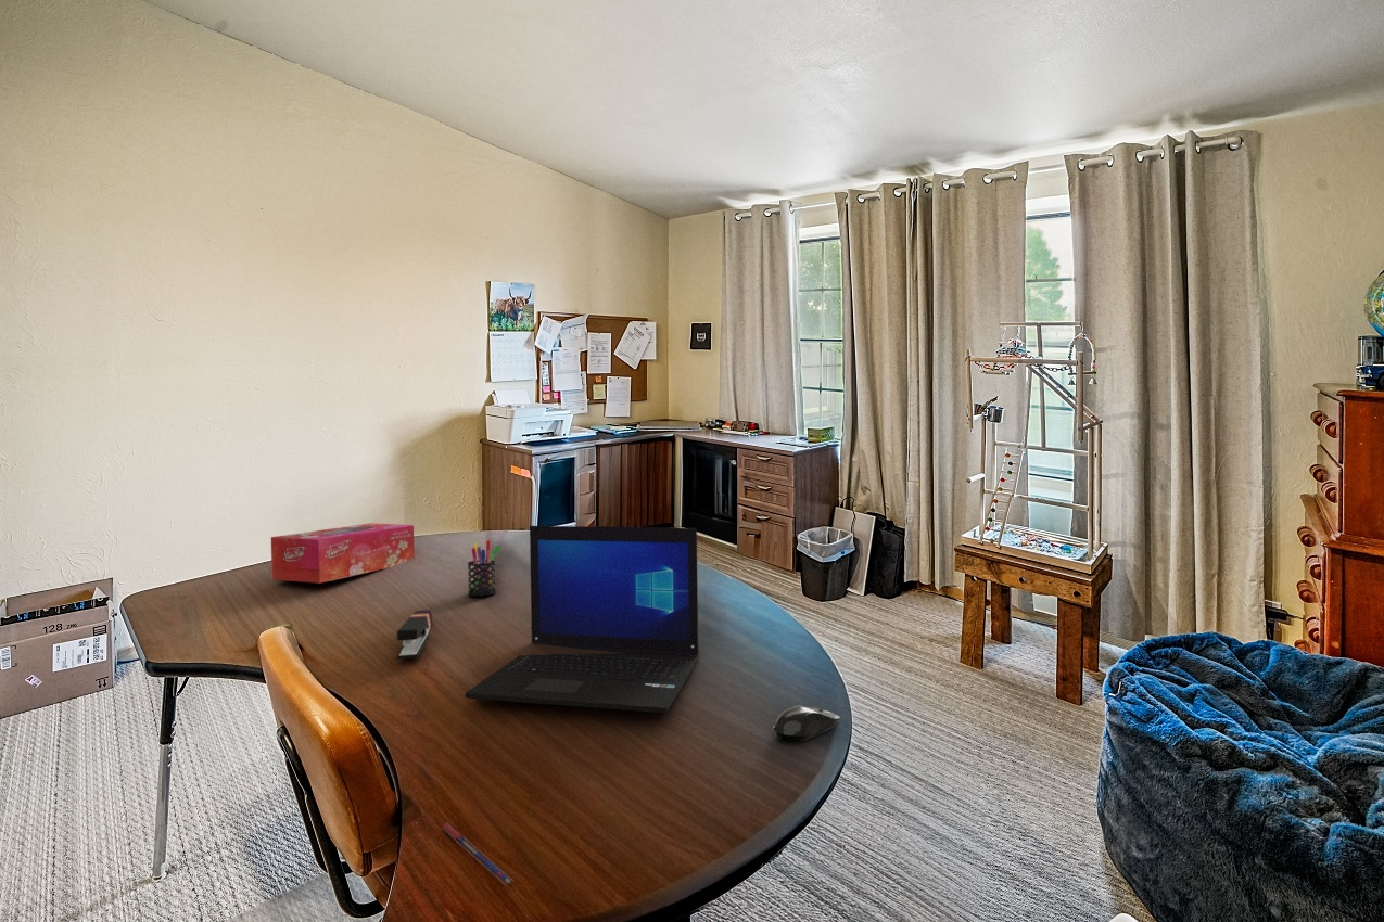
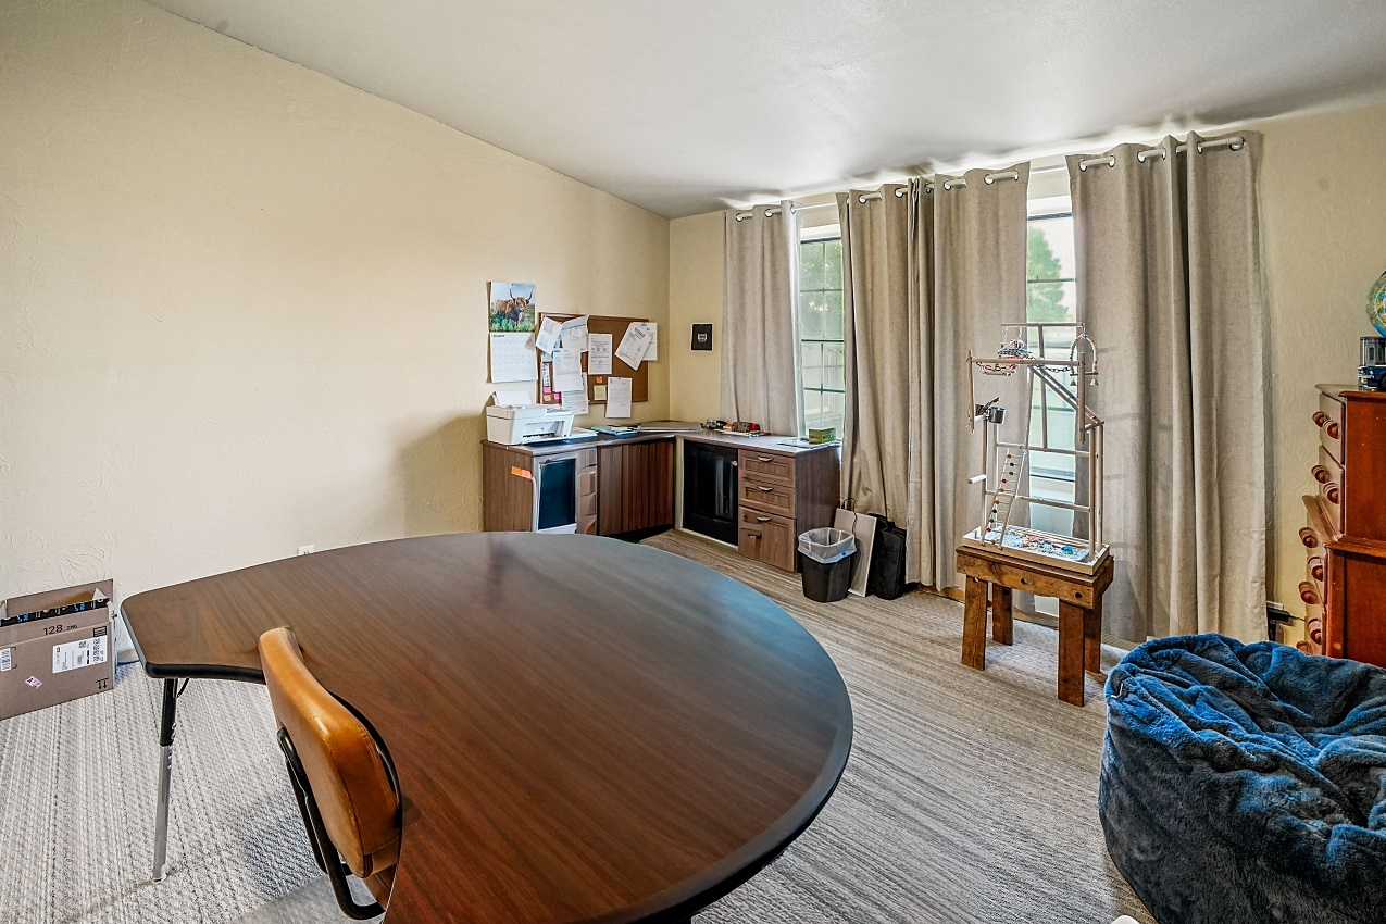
- stapler [396,609,433,661]
- laptop [464,525,700,714]
- pen [441,822,516,887]
- tissue box [270,522,416,585]
- pen holder [467,539,501,598]
- computer mouse [772,704,841,743]
